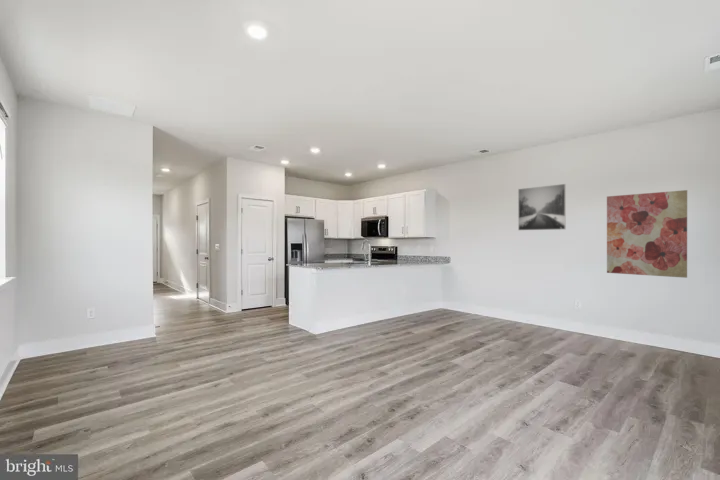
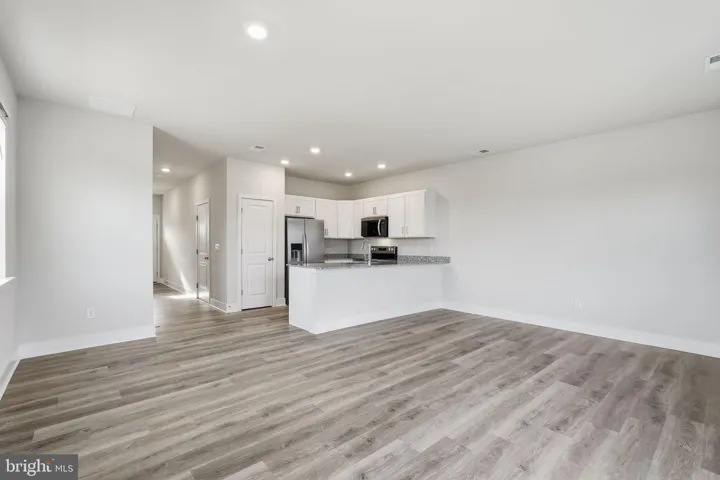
- wall art [606,189,688,279]
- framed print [517,183,567,231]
